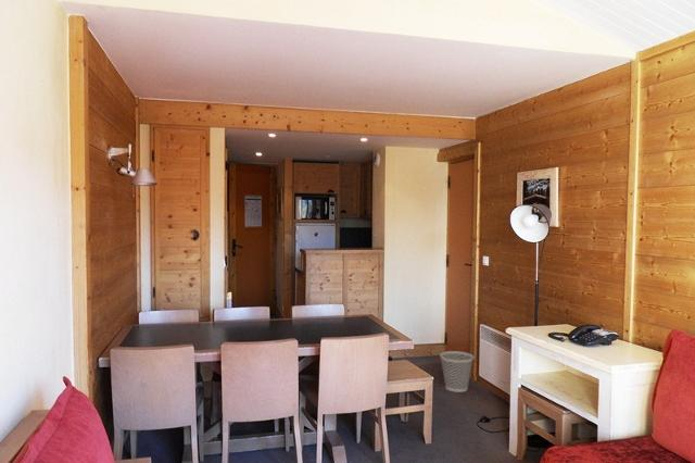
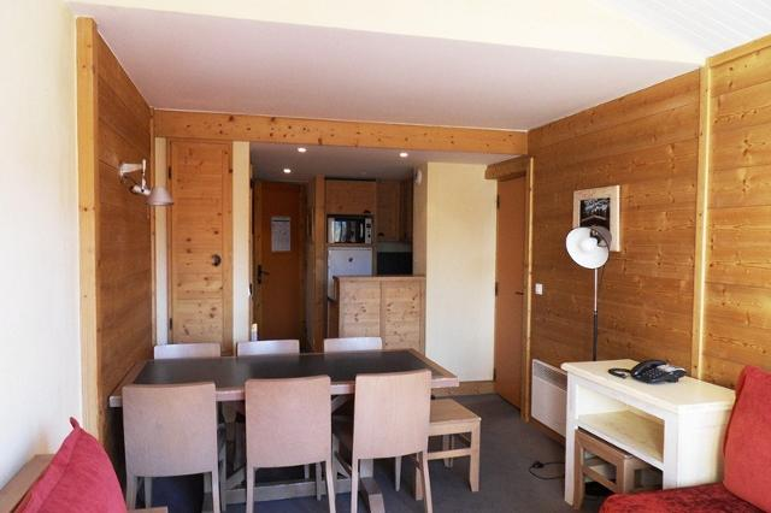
- wastebasket [439,350,475,393]
